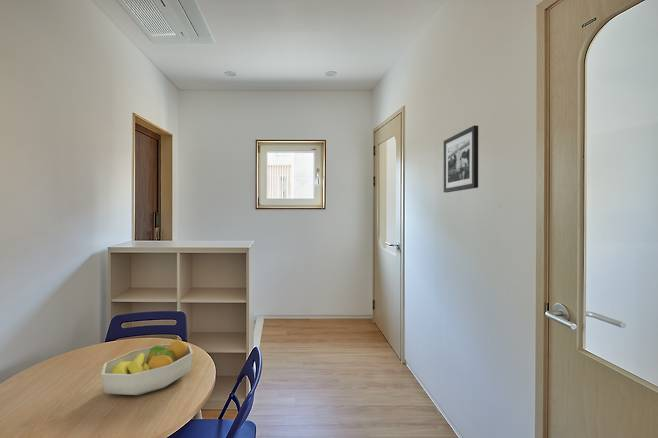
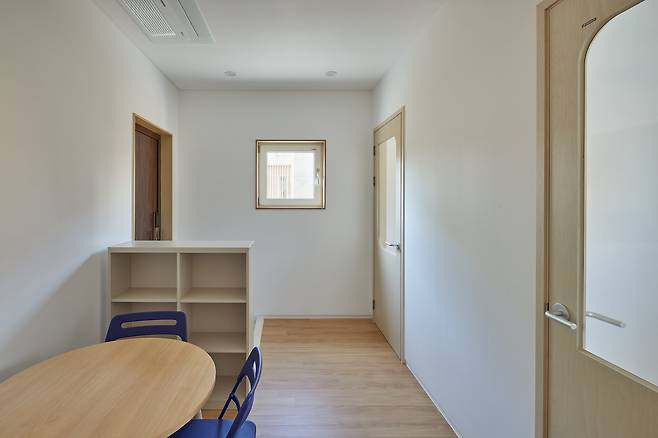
- fruit bowl [100,338,194,396]
- picture frame [443,125,479,193]
